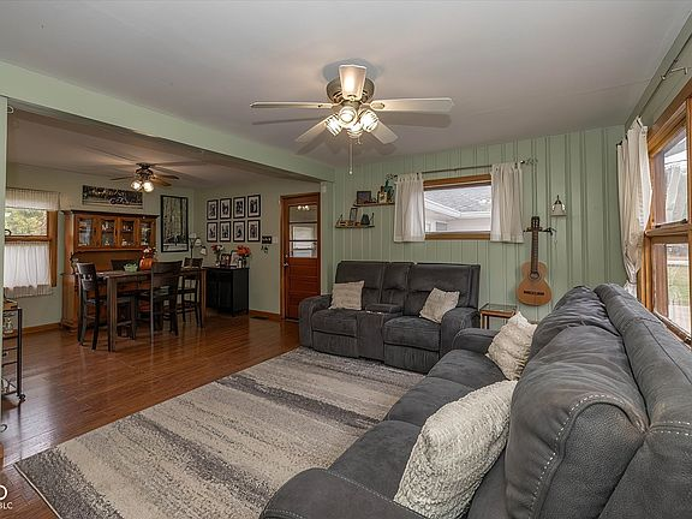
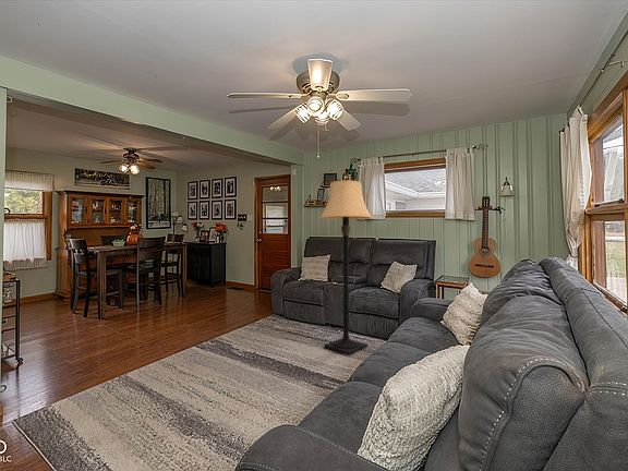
+ lamp [318,180,373,357]
